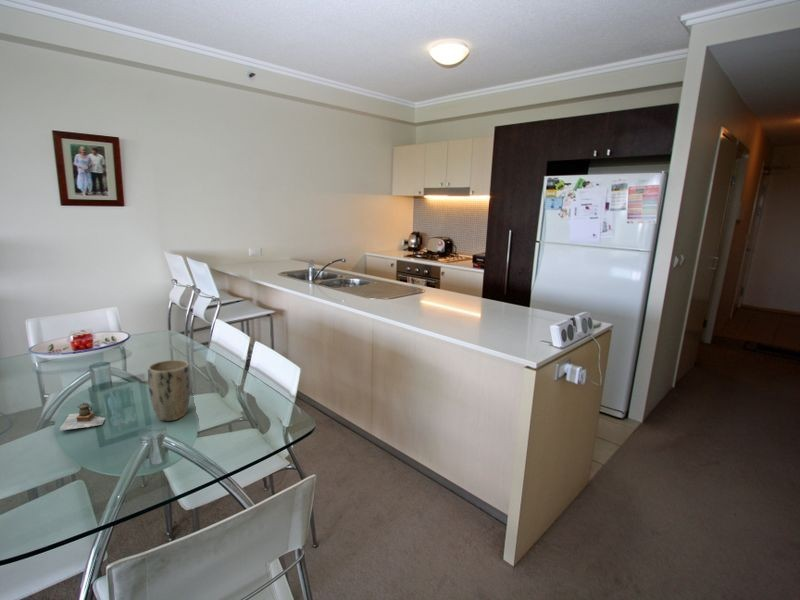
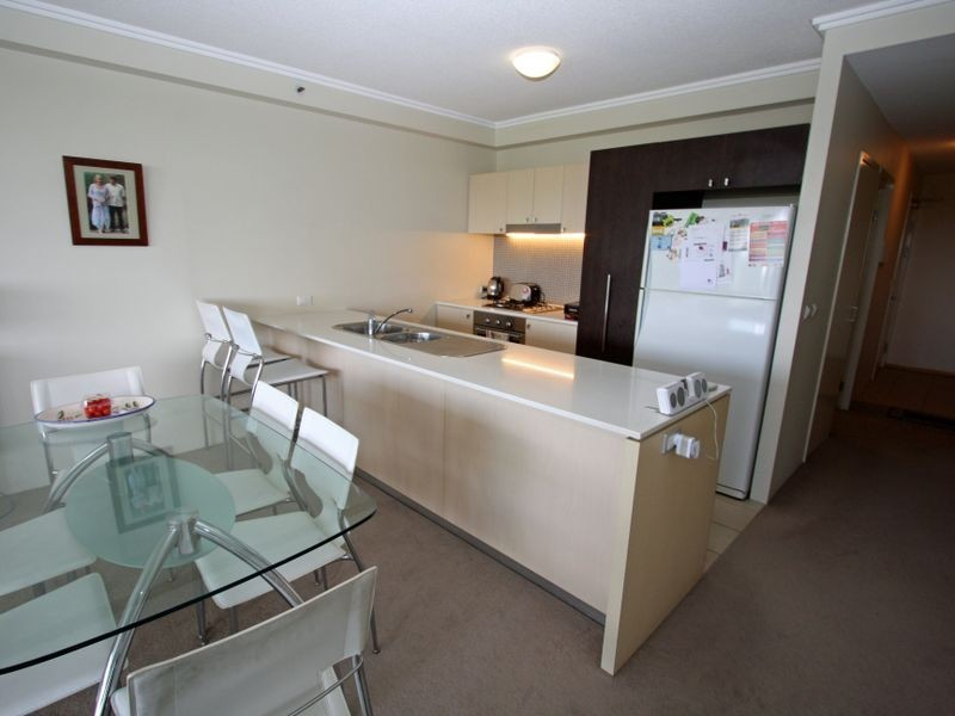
- teapot [58,402,106,432]
- plant pot [147,359,191,422]
